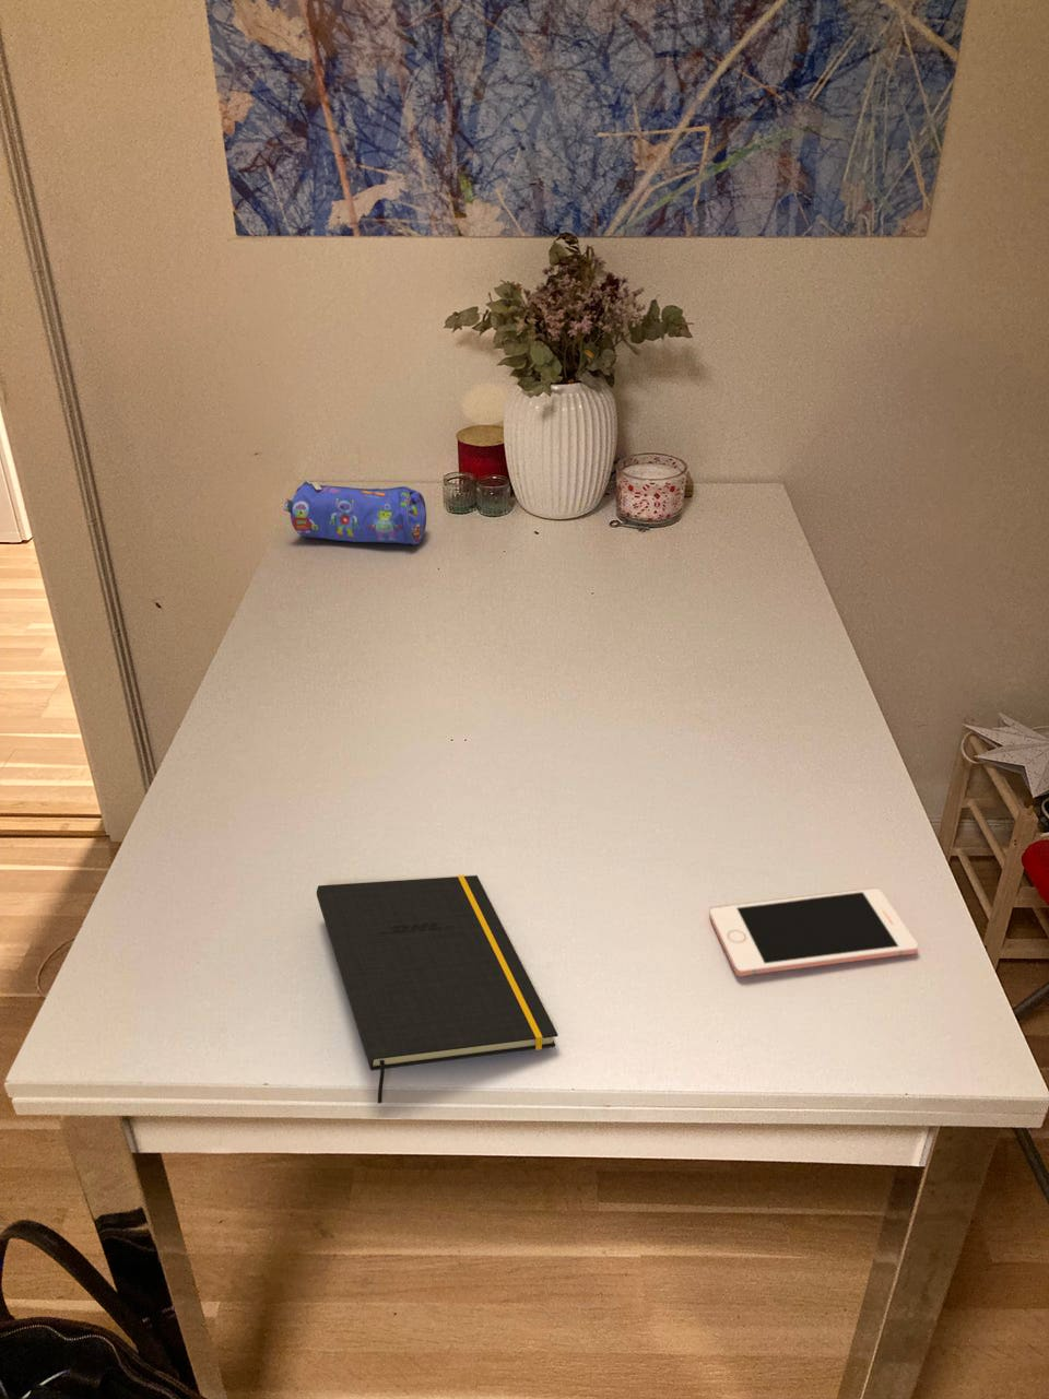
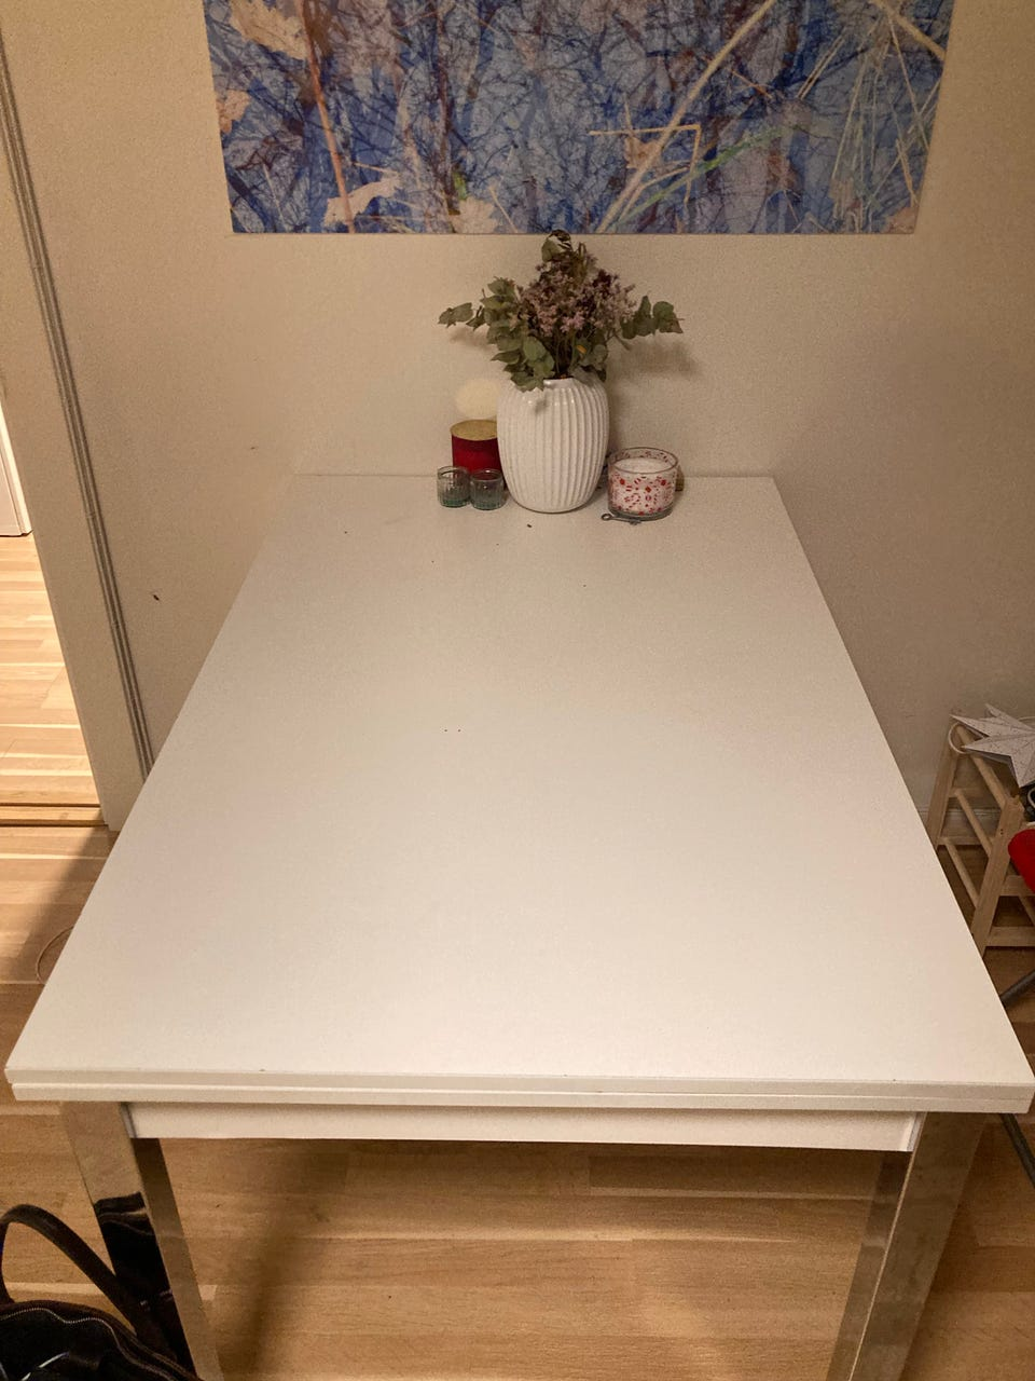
- cell phone [709,888,919,977]
- pencil case [283,479,428,545]
- notepad [316,875,560,1105]
